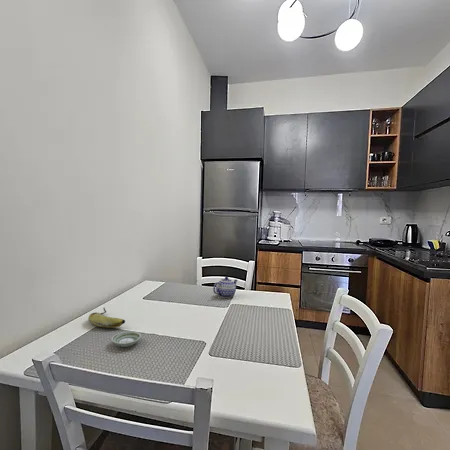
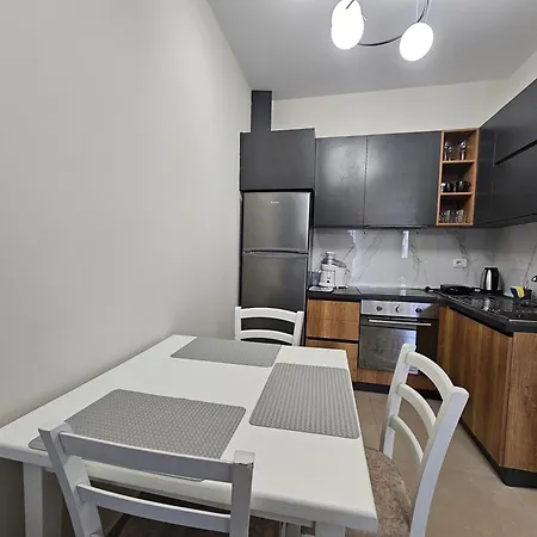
- fruit [87,307,126,329]
- saucer [111,330,142,348]
- teapot [212,276,238,299]
